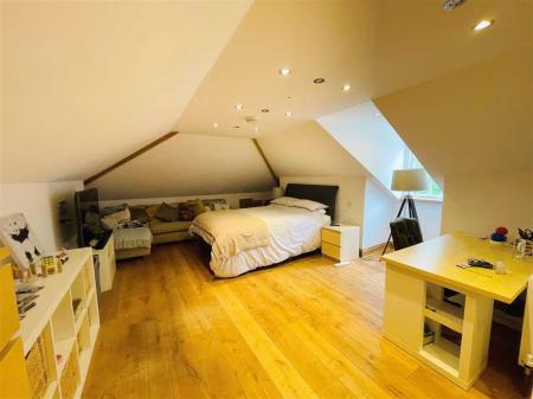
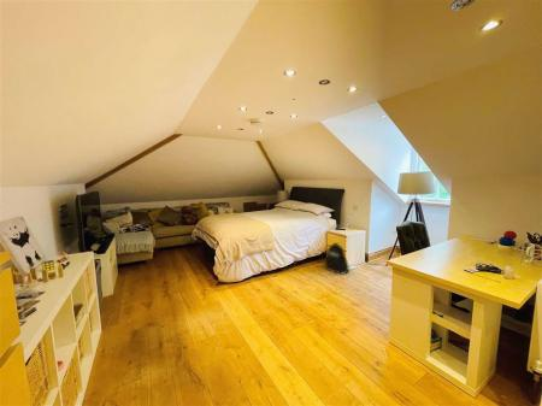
+ backpack [324,241,350,275]
